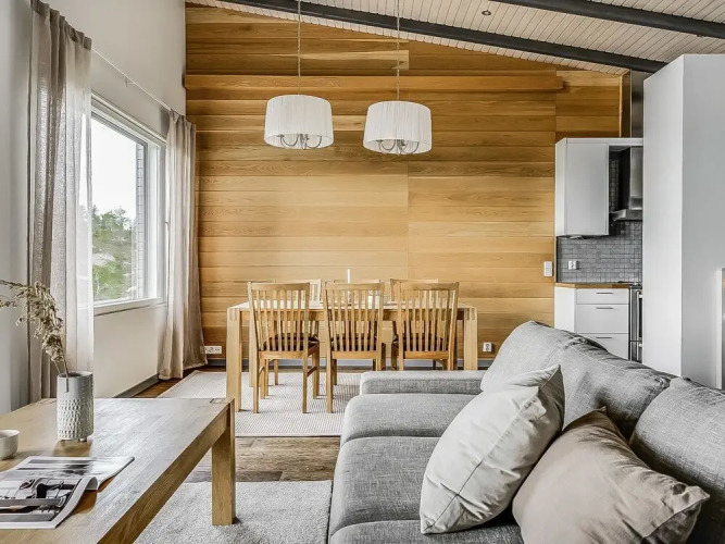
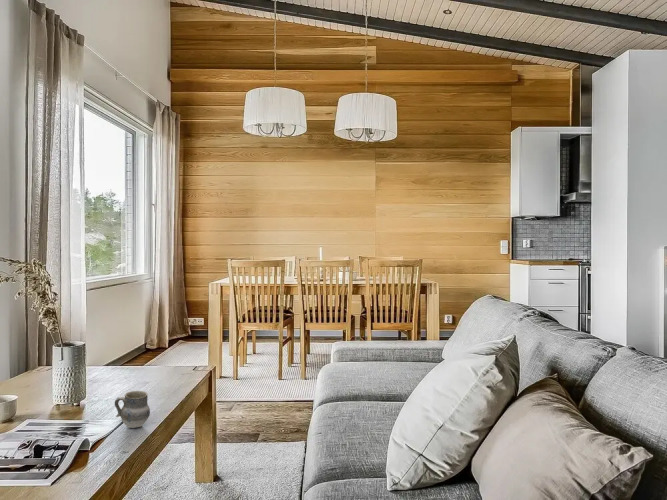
+ cup [114,390,151,429]
